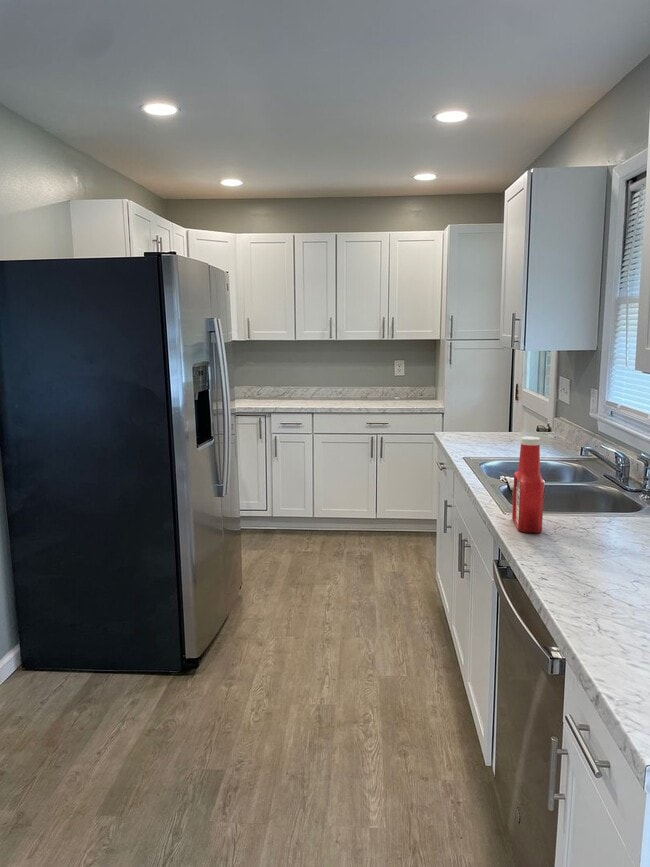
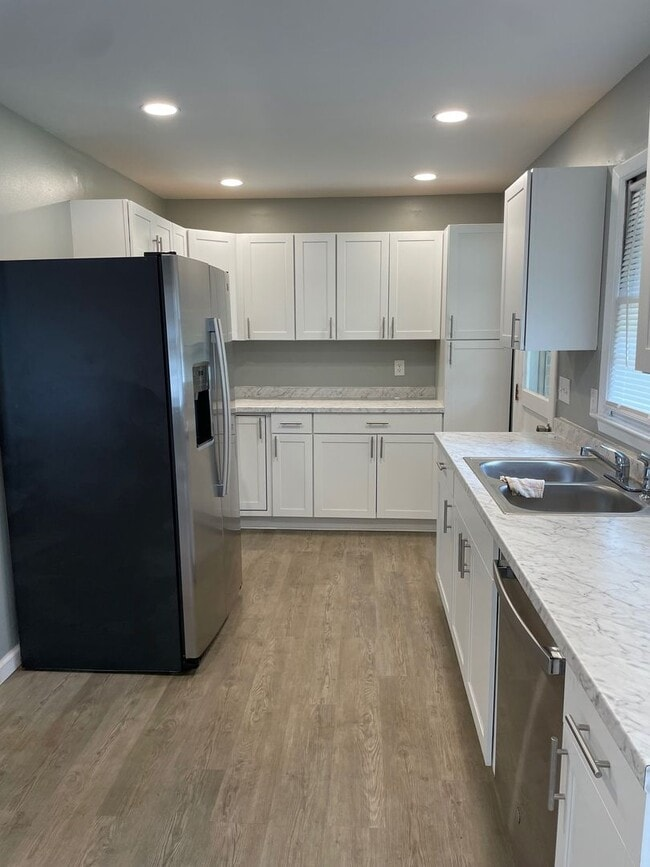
- soap bottle [511,436,545,534]
